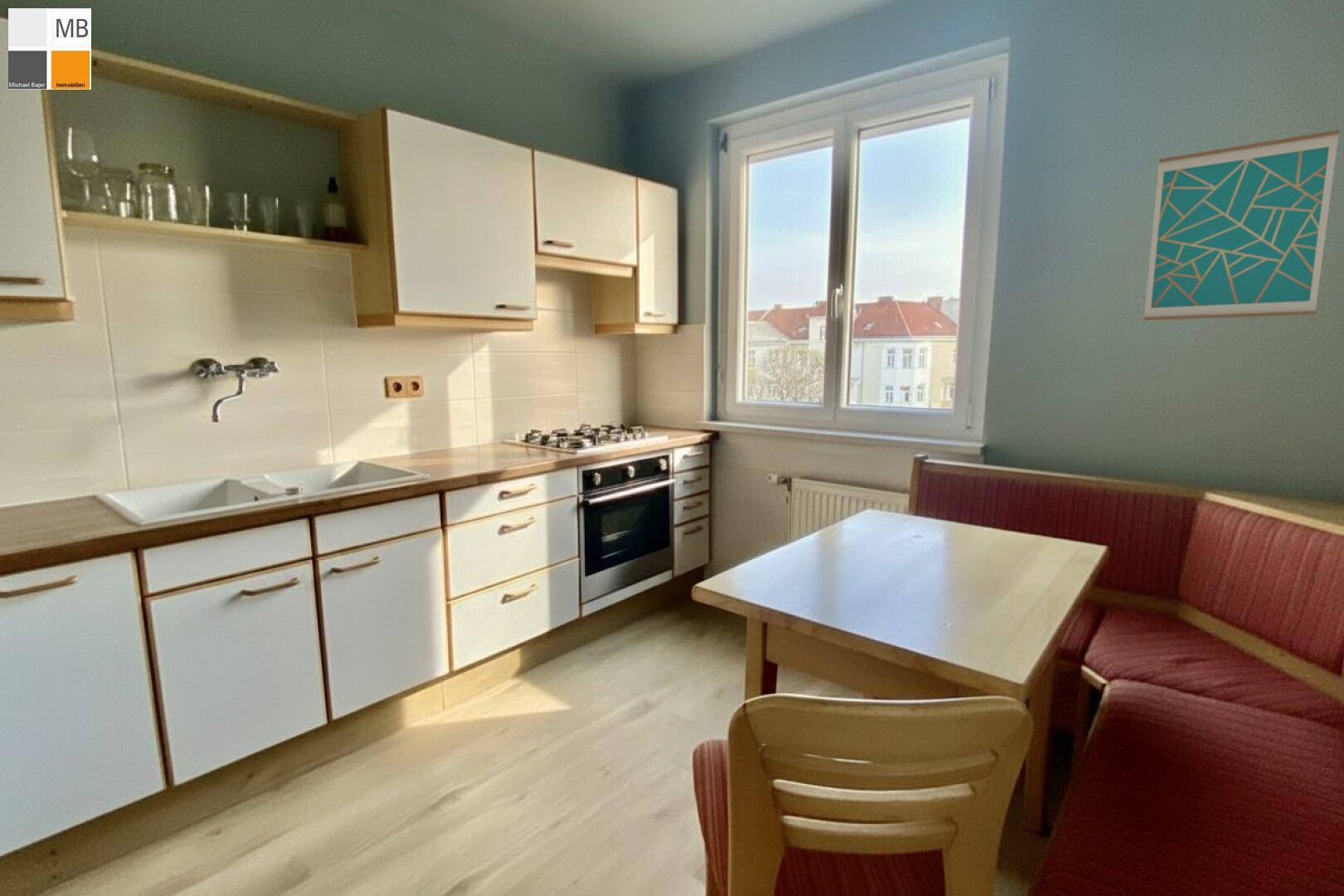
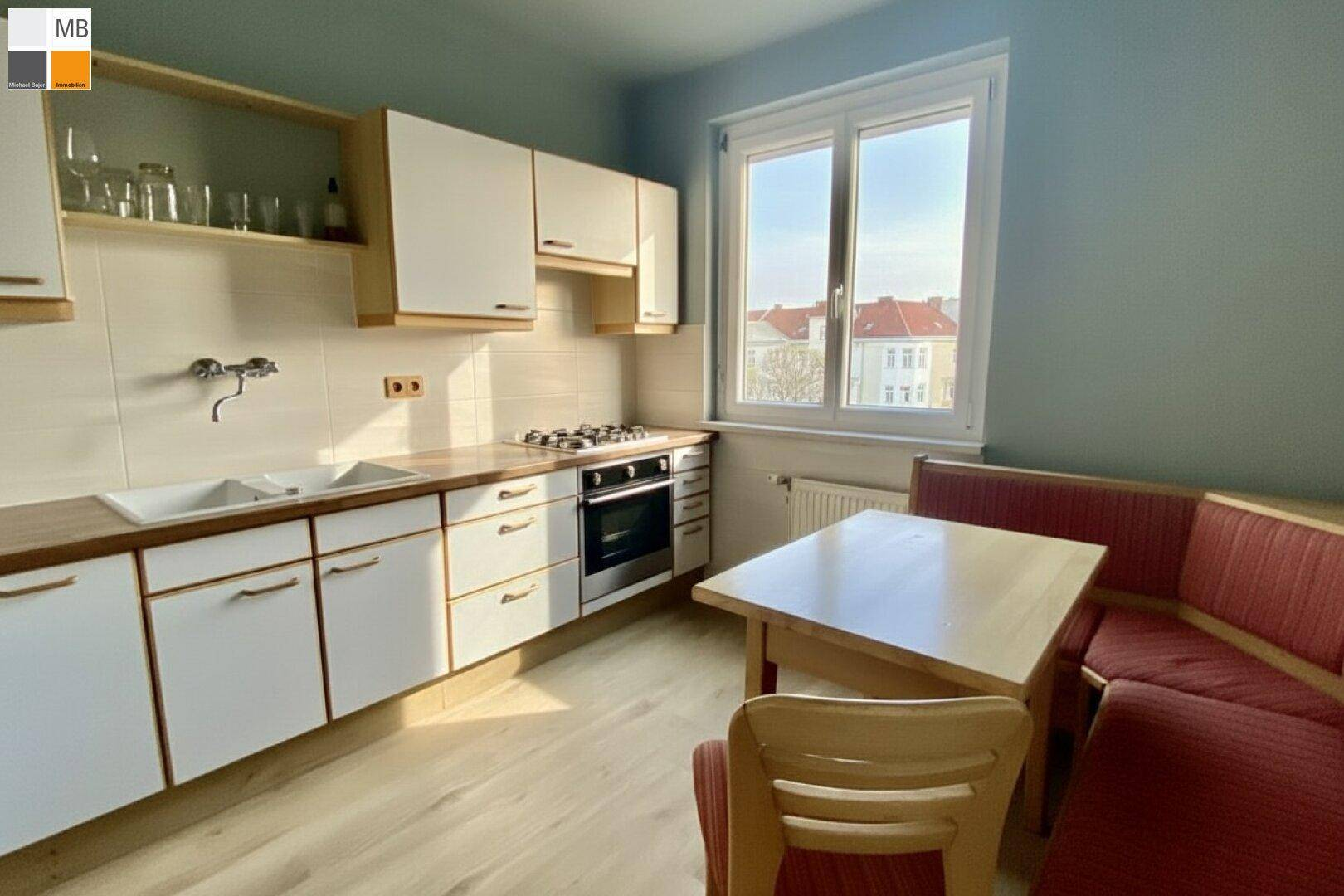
- wall art [1143,129,1340,321]
